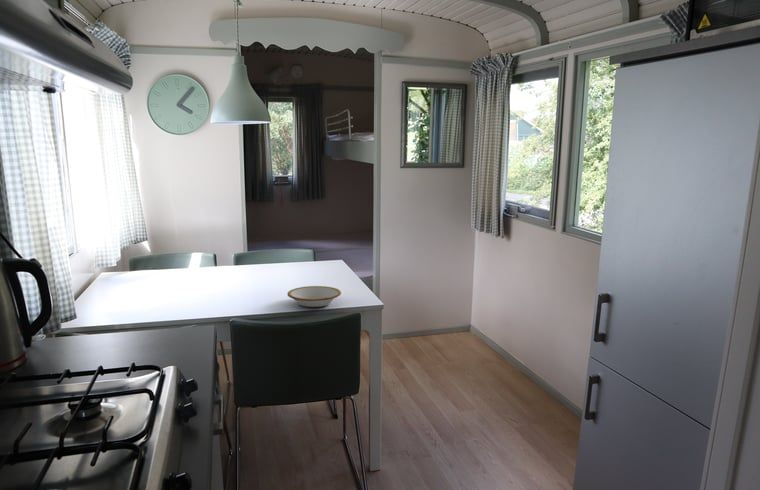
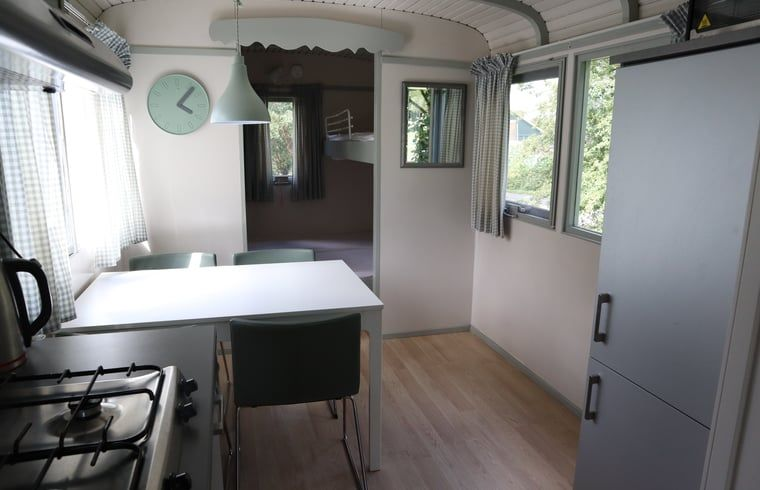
- bowl [286,285,342,308]
